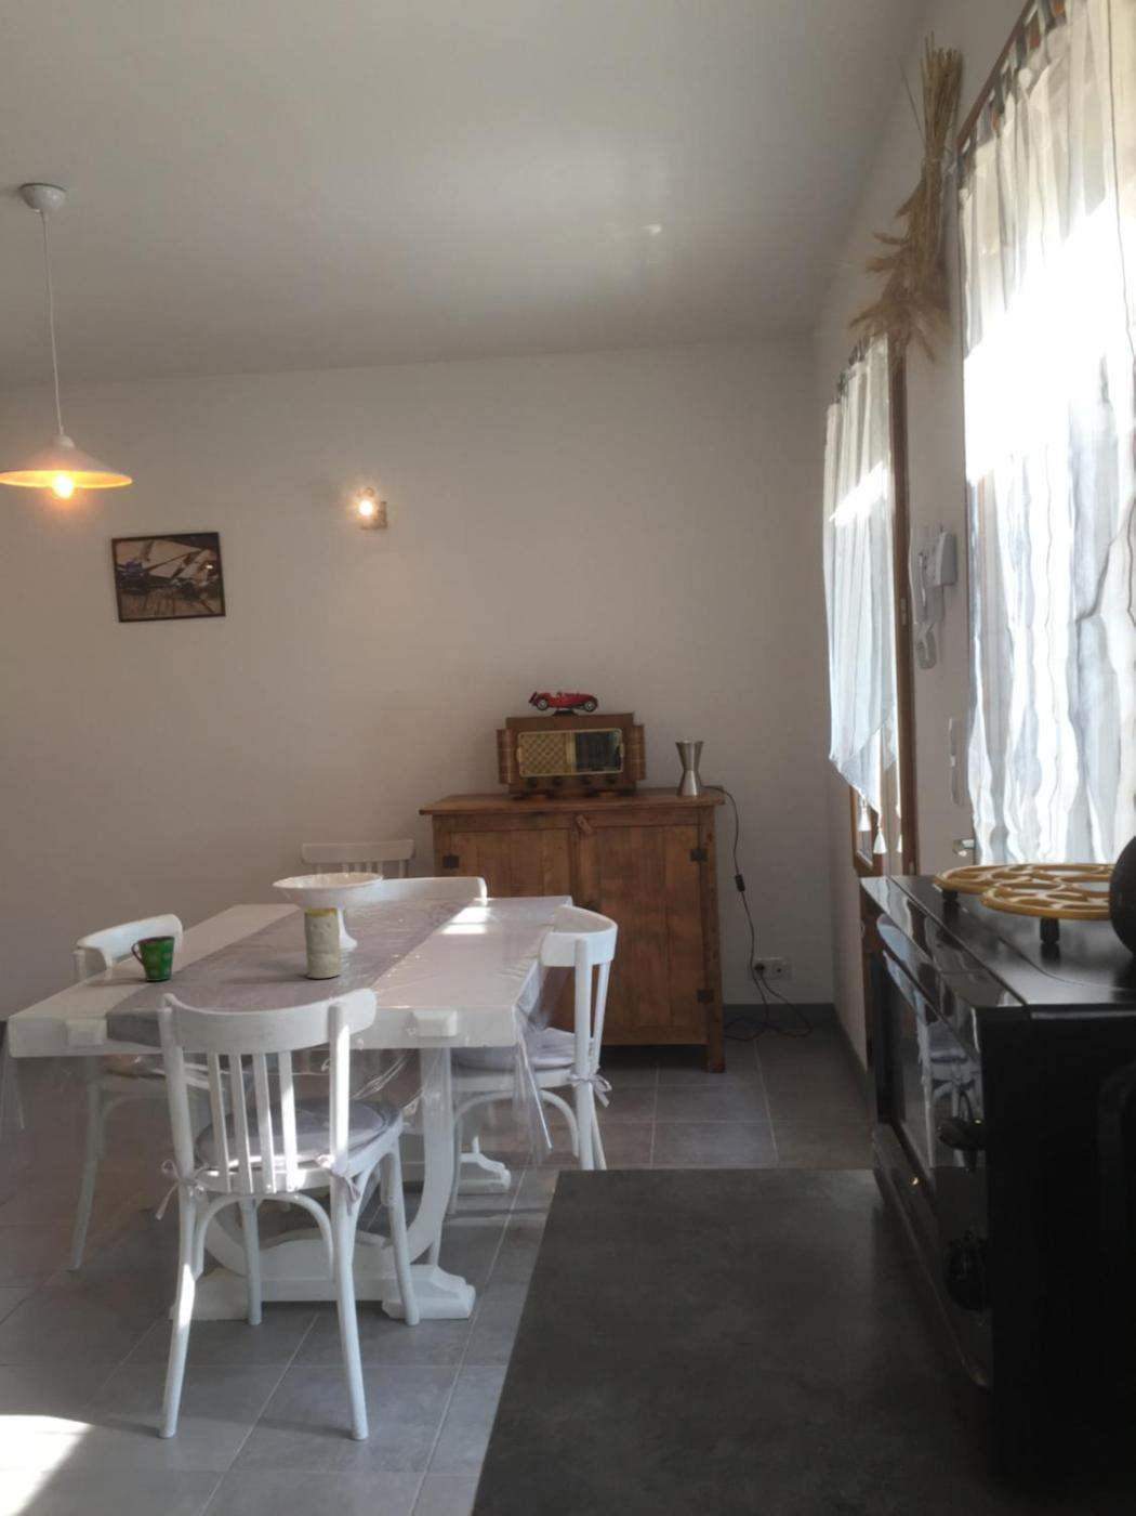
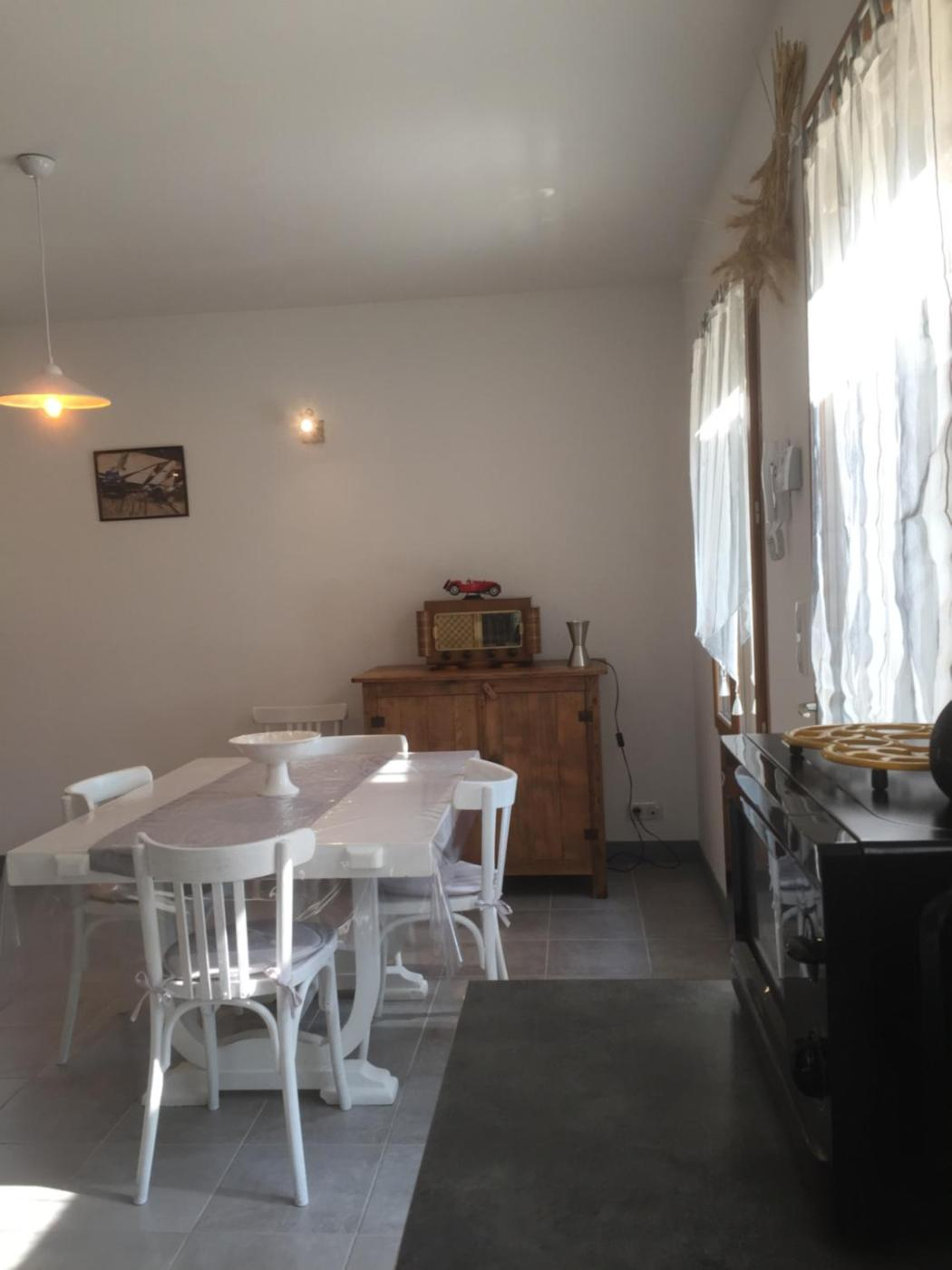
- candle [303,906,342,979]
- cup [130,935,177,982]
